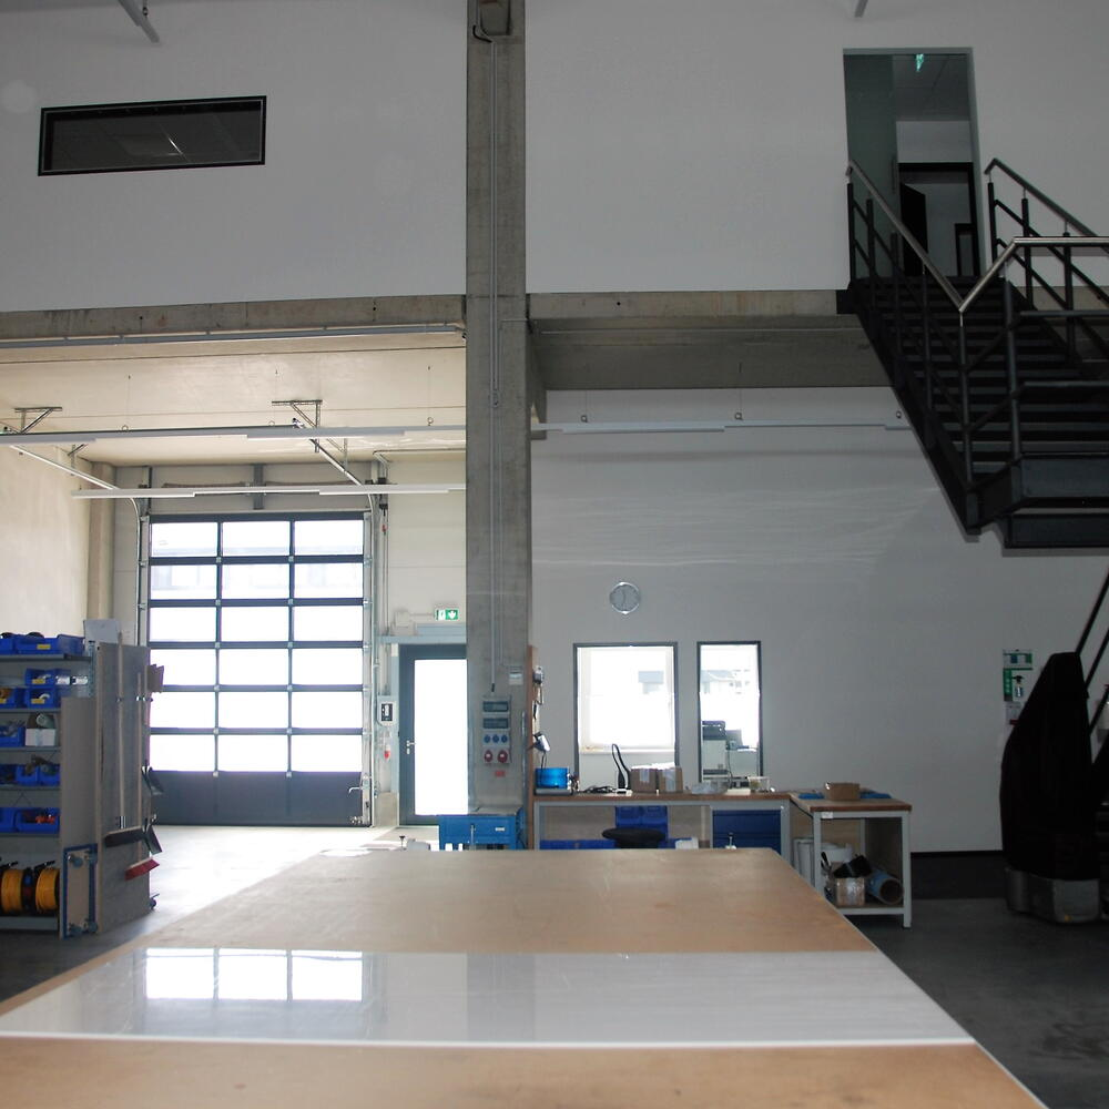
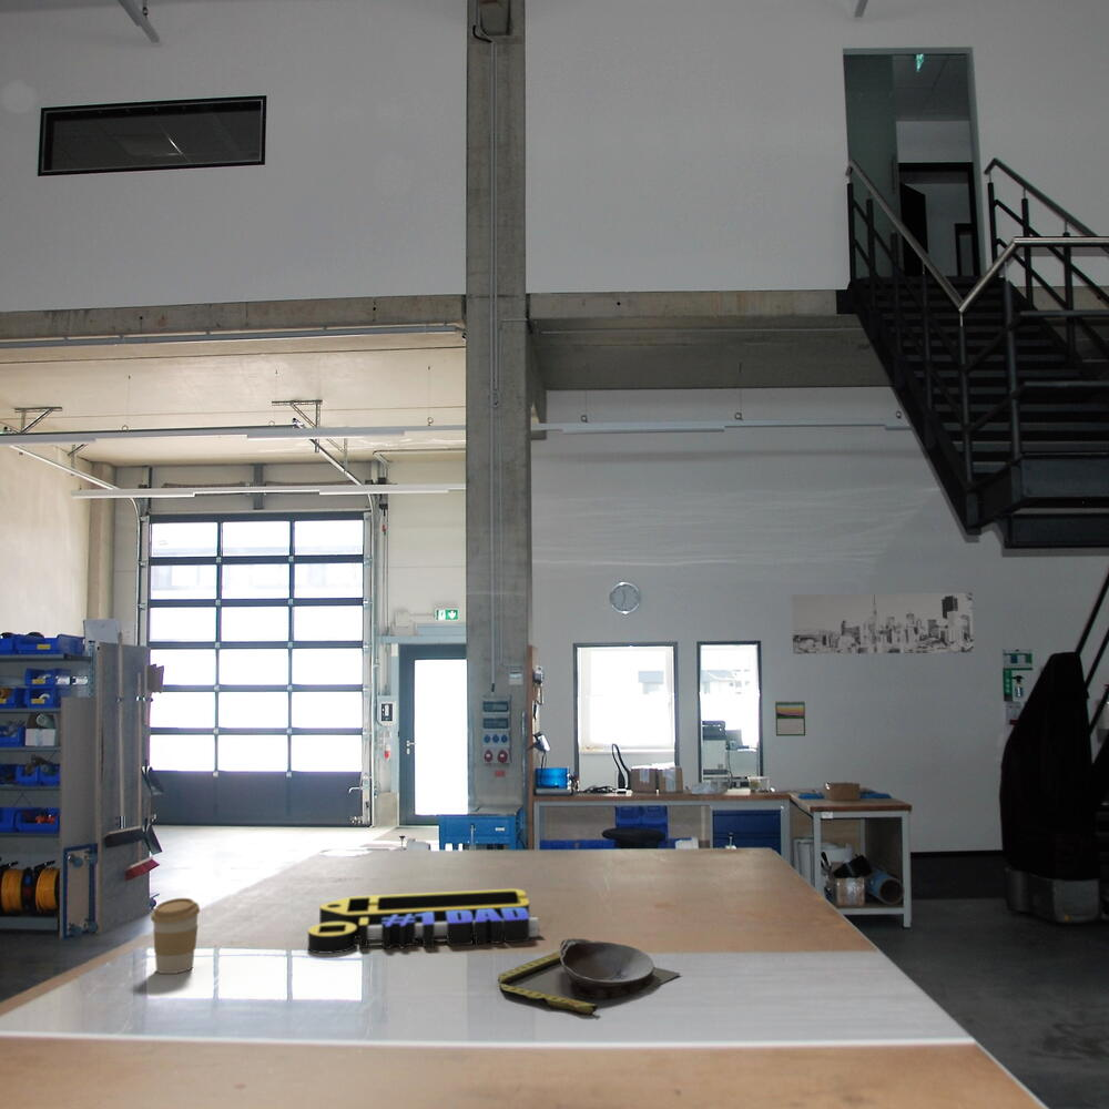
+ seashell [497,937,681,1016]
+ wall art [791,592,975,655]
+ calendar [774,700,806,737]
+ key chain [307,888,540,955]
+ coffee cup [150,897,201,975]
